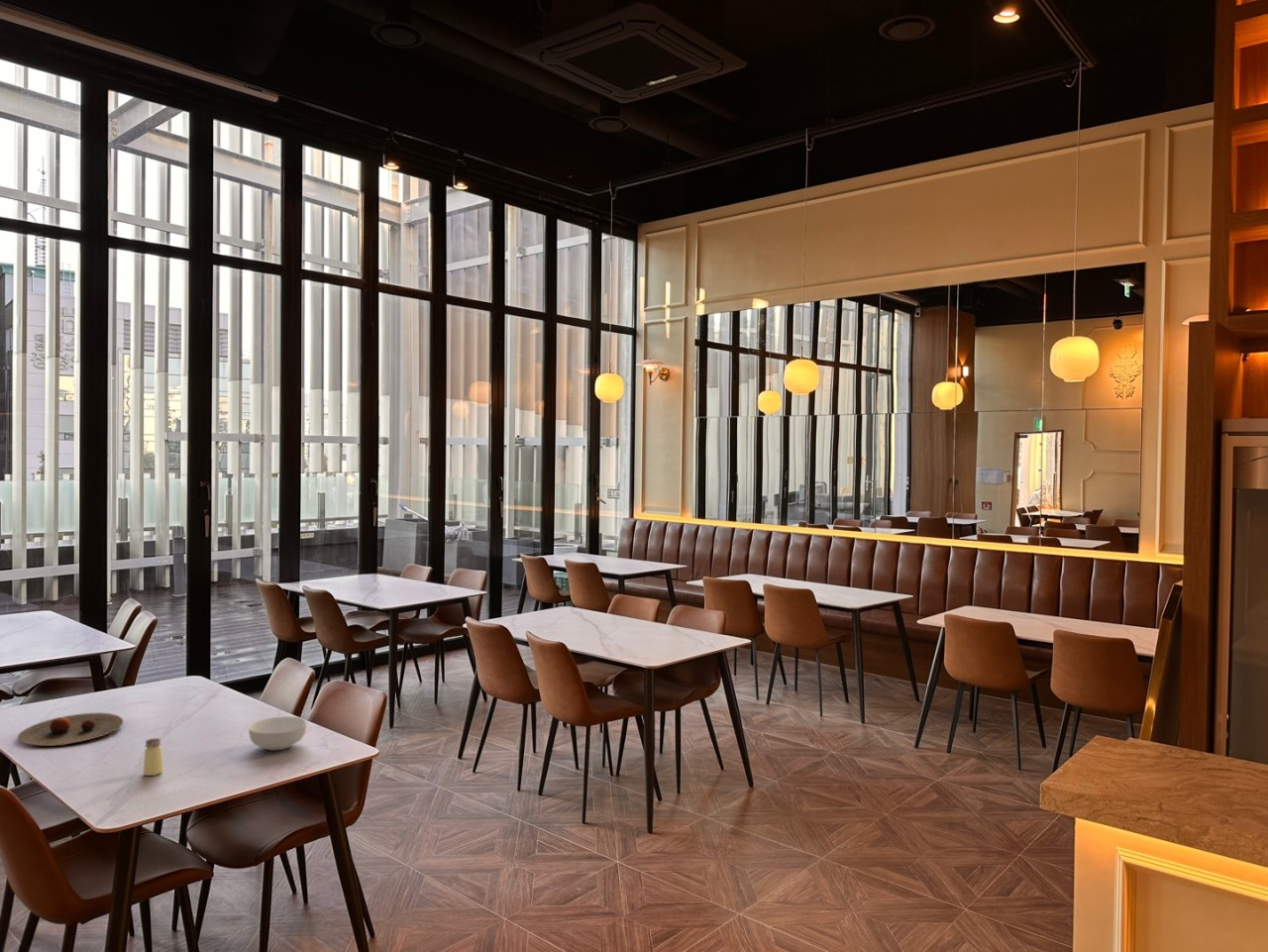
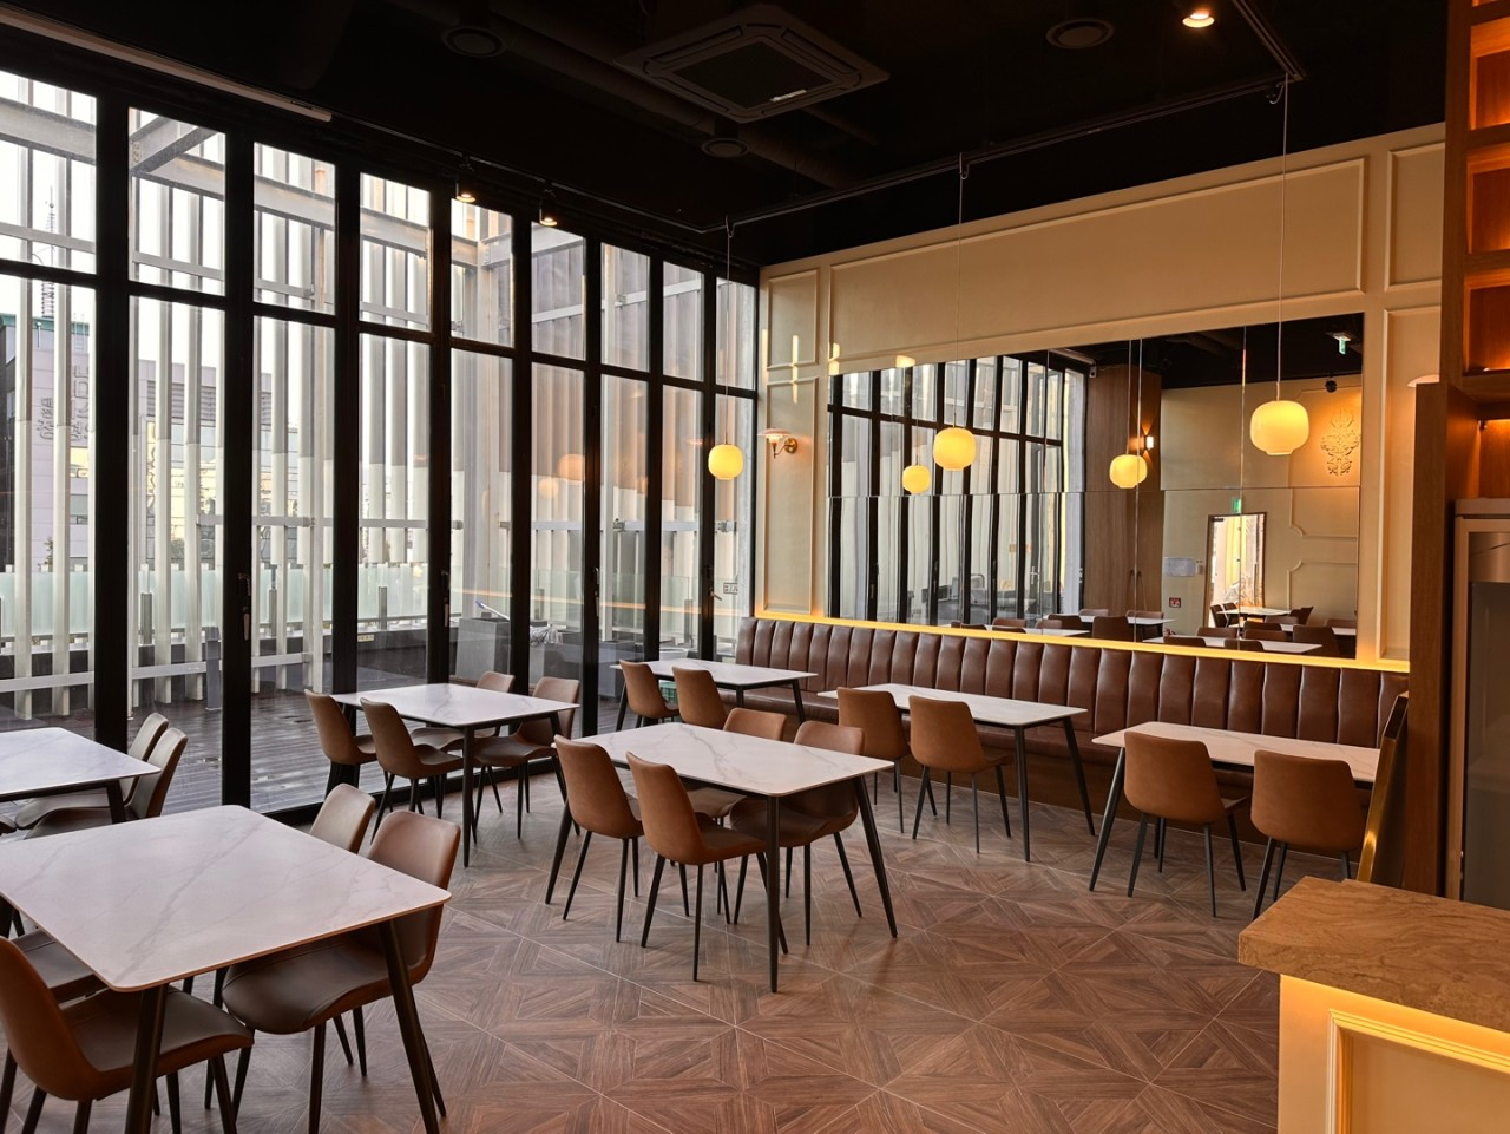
- saltshaker [142,737,164,777]
- cereal bowl [248,715,307,751]
- plate [17,712,124,747]
